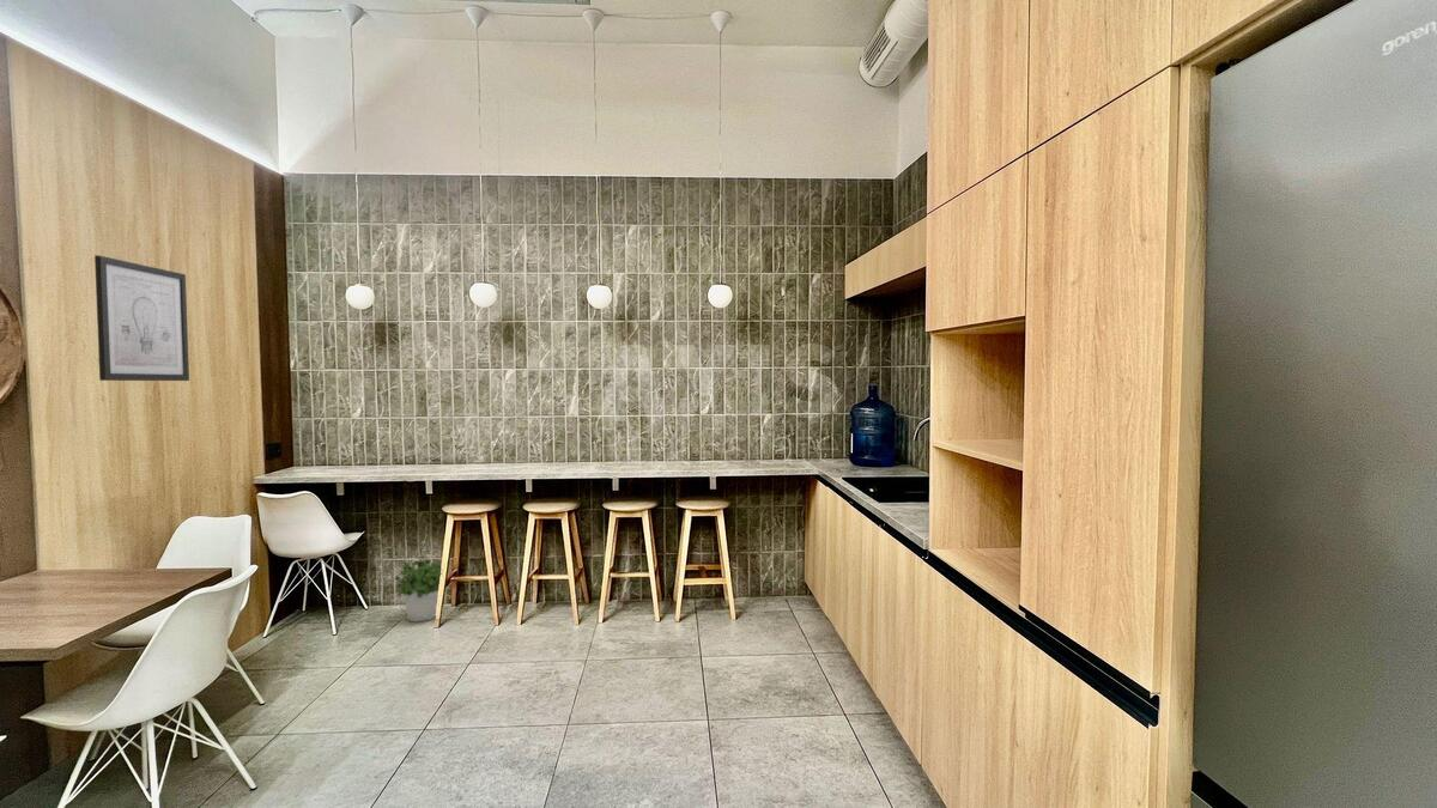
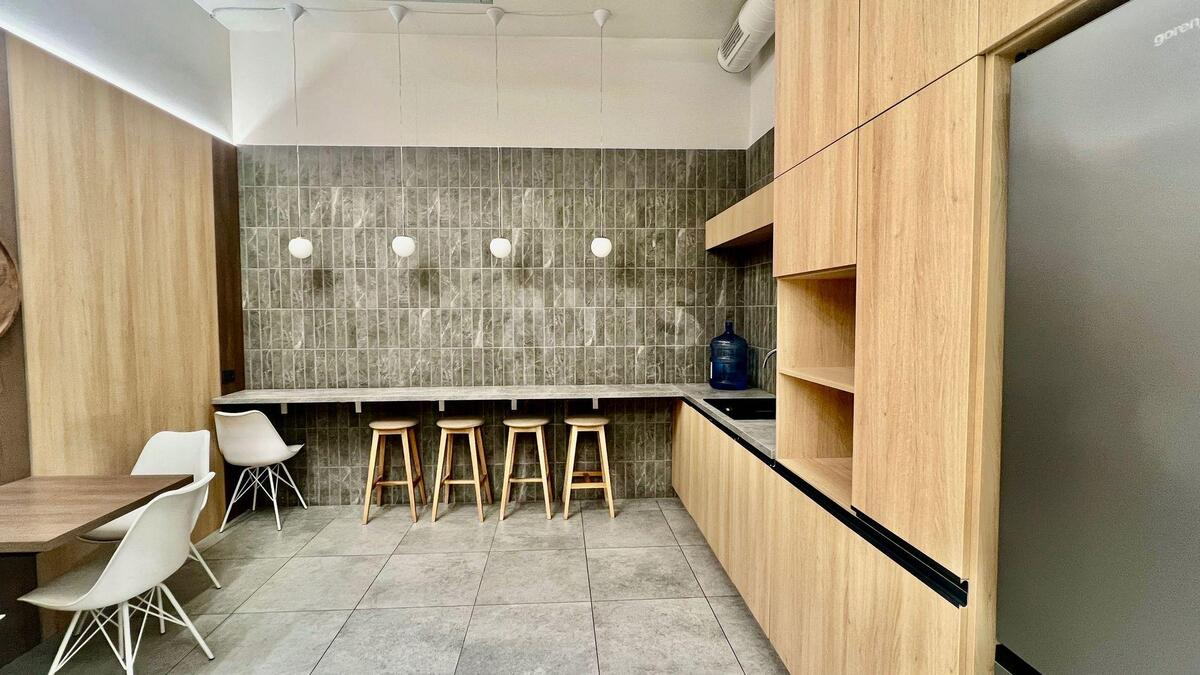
- potted plant [394,555,442,622]
- wall art [93,254,190,382]
